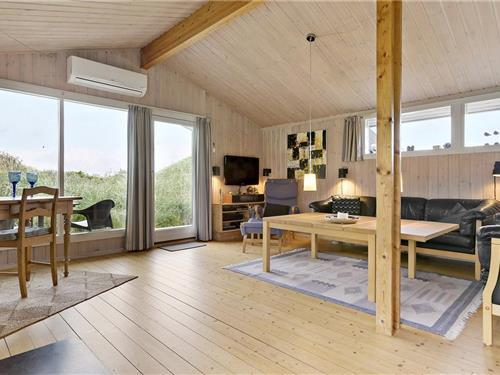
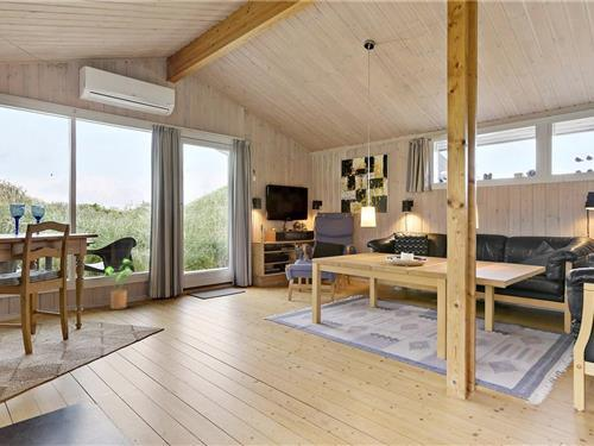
+ house plant [103,258,135,310]
